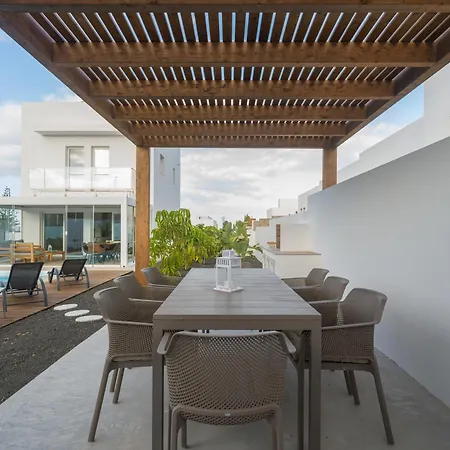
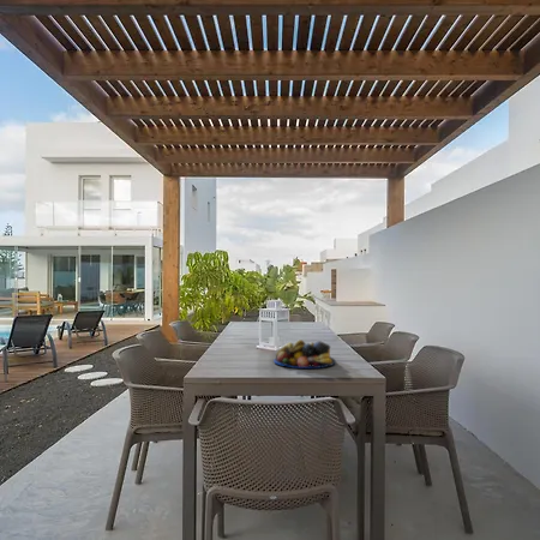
+ fruit bowl [272,338,337,370]
